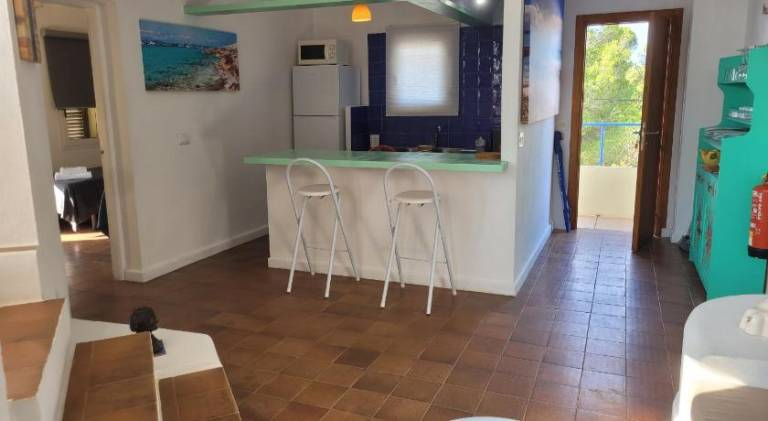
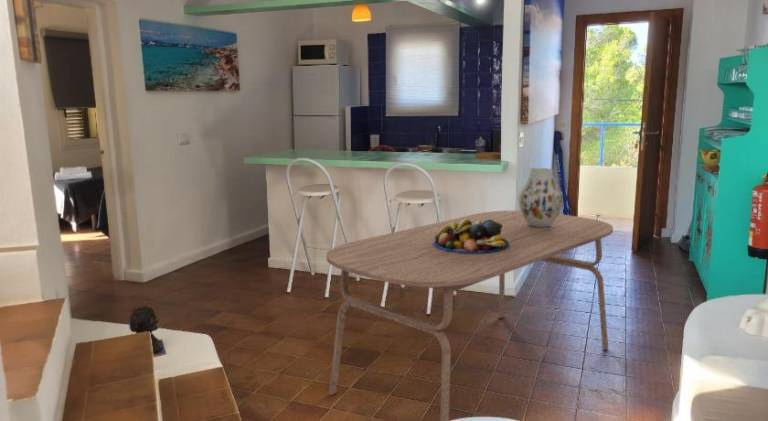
+ vase [518,167,563,227]
+ fruit bowl [434,219,509,254]
+ dining table [325,209,614,421]
